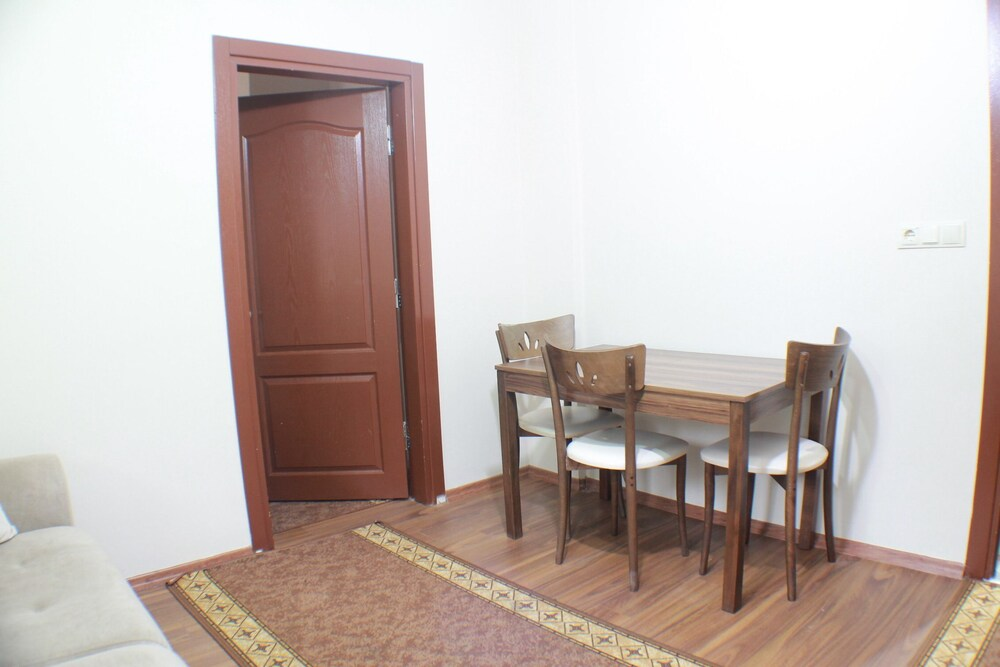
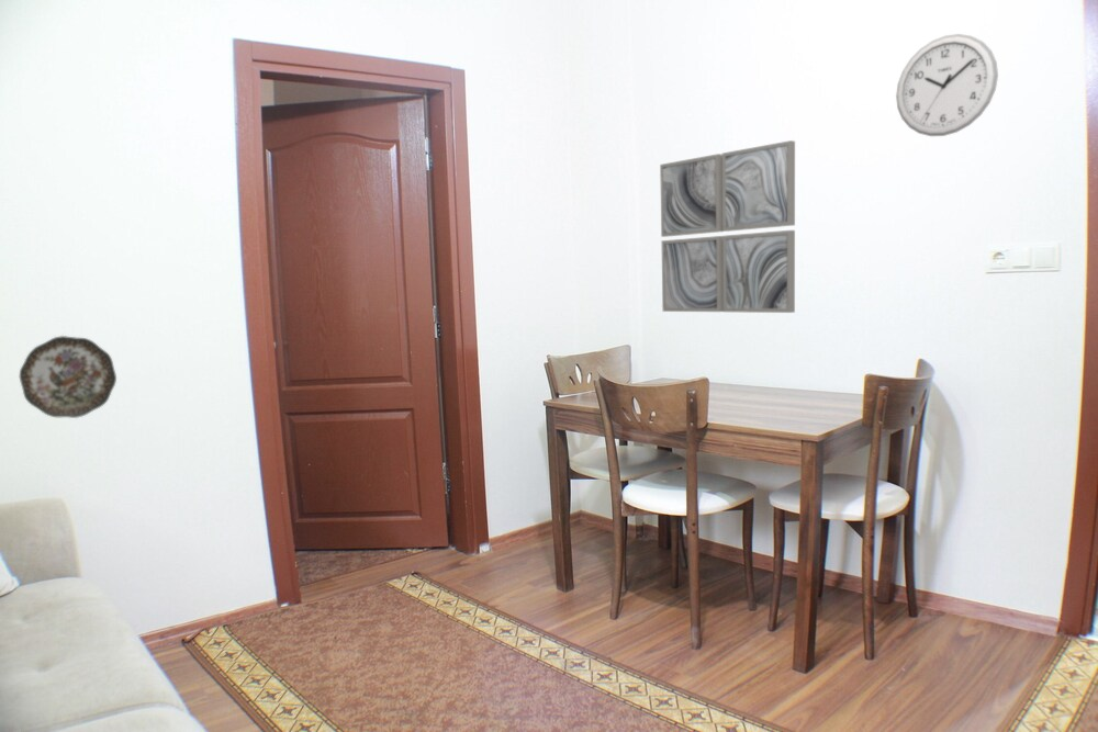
+ wall clock [895,33,999,137]
+ wall art [659,139,796,314]
+ decorative plate [19,335,117,419]
